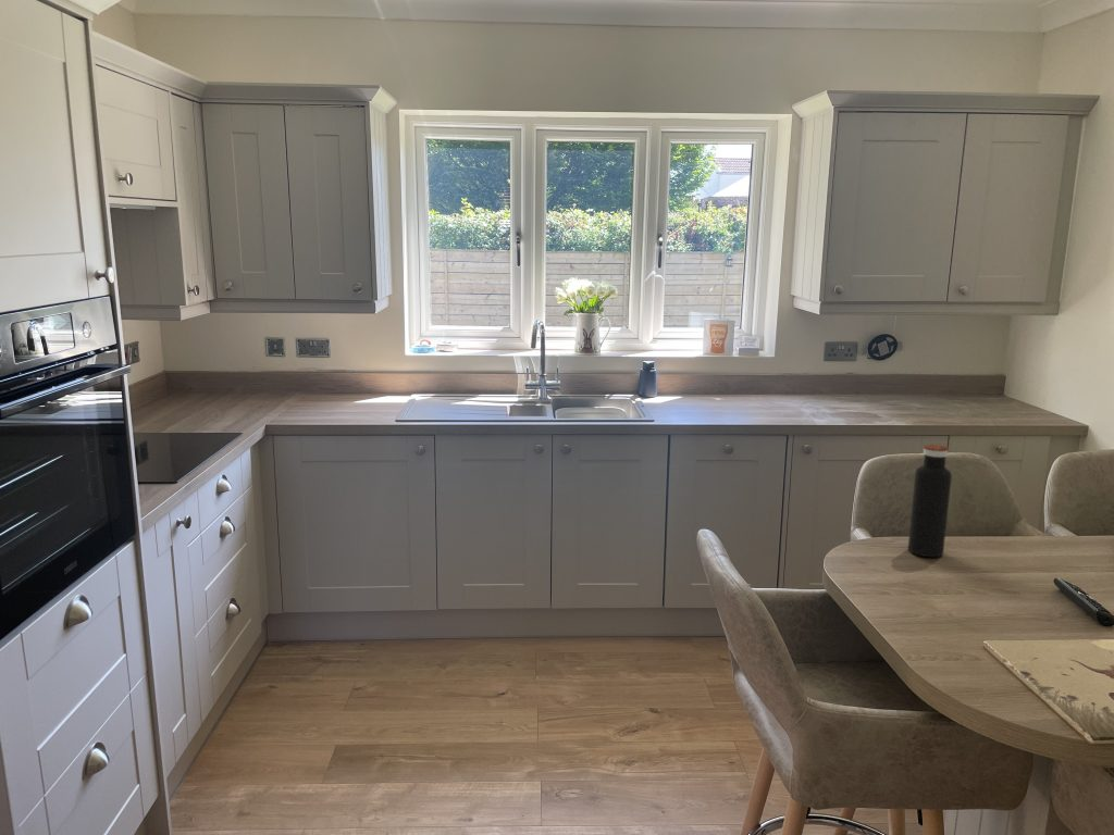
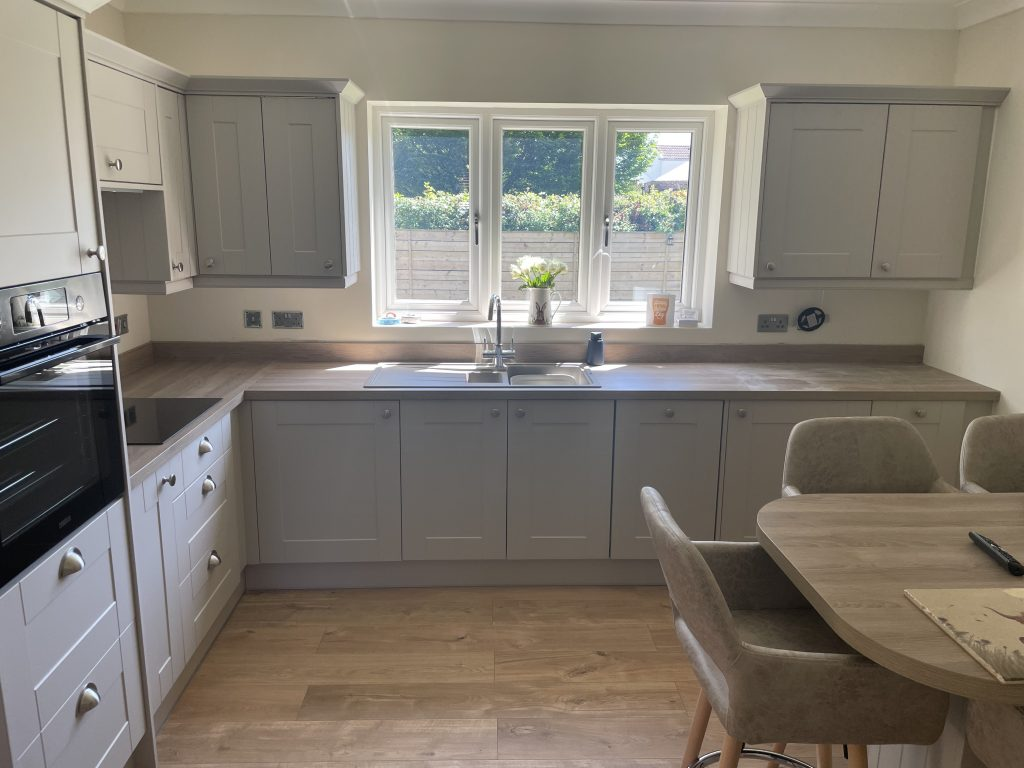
- water bottle [907,444,953,558]
